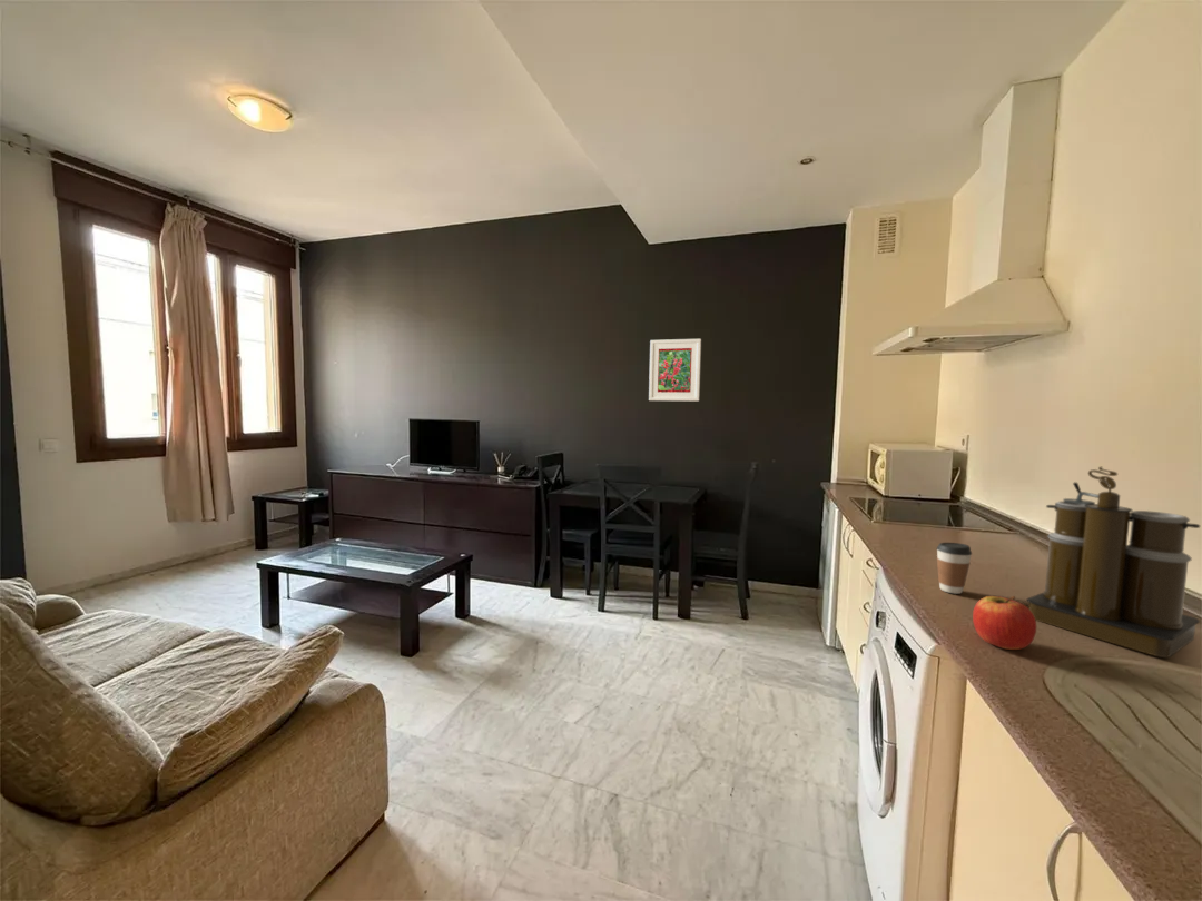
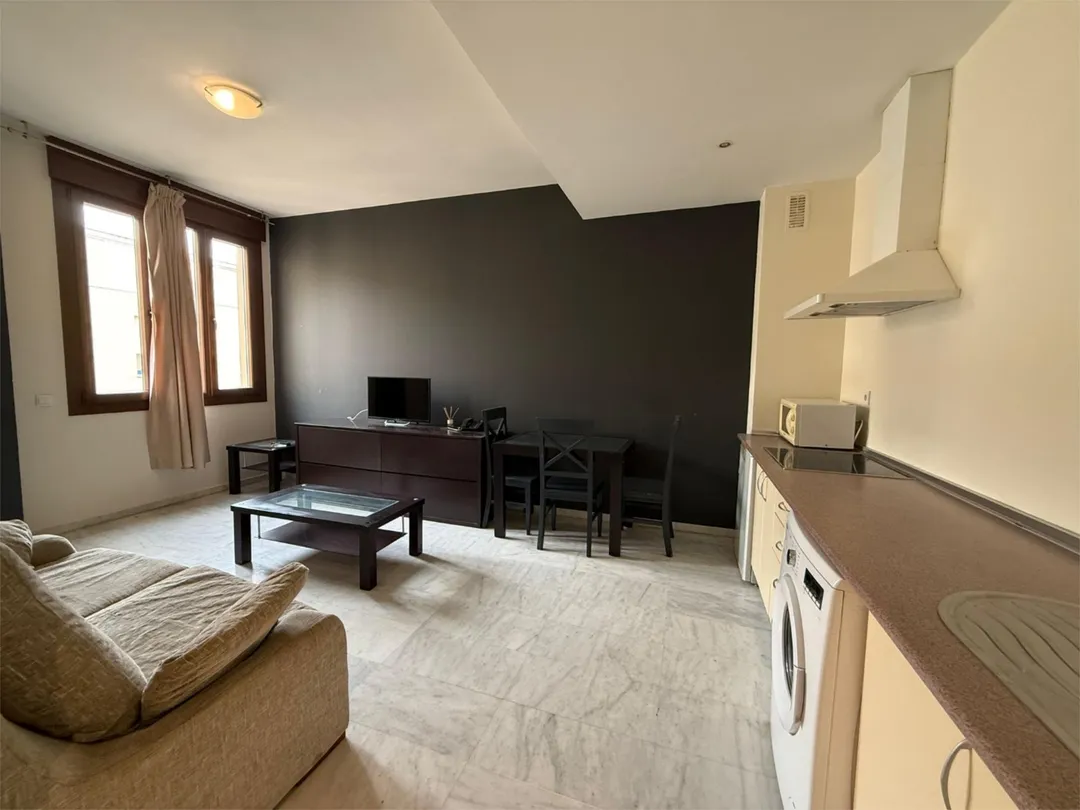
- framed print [648,338,702,403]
- coffee cup [936,542,973,595]
- apple [972,595,1037,651]
- coffee maker [1026,466,1201,659]
